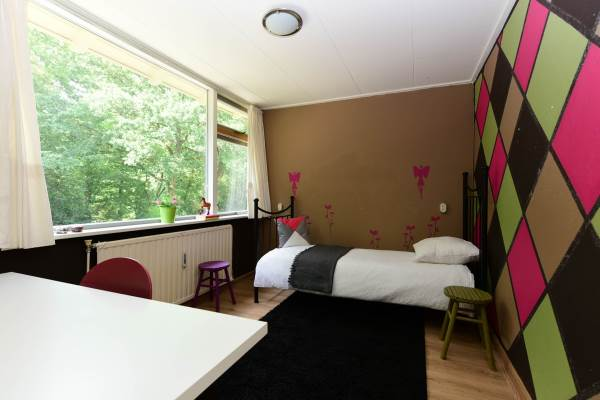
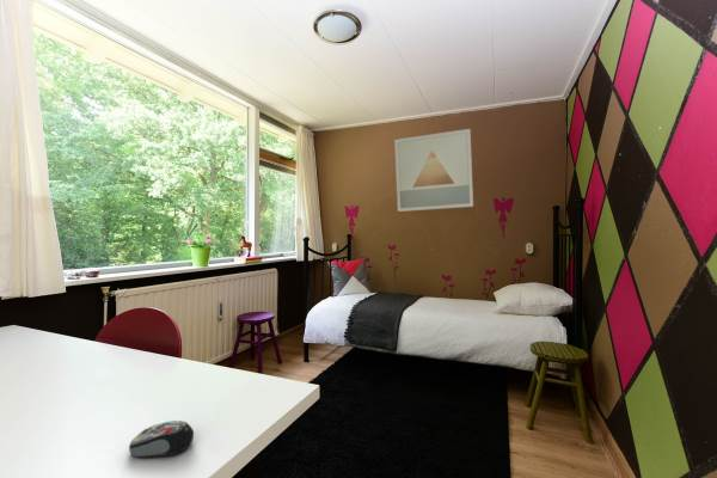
+ wall art [393,128,474,213]
+ computer mouse [128,419,195,459]
